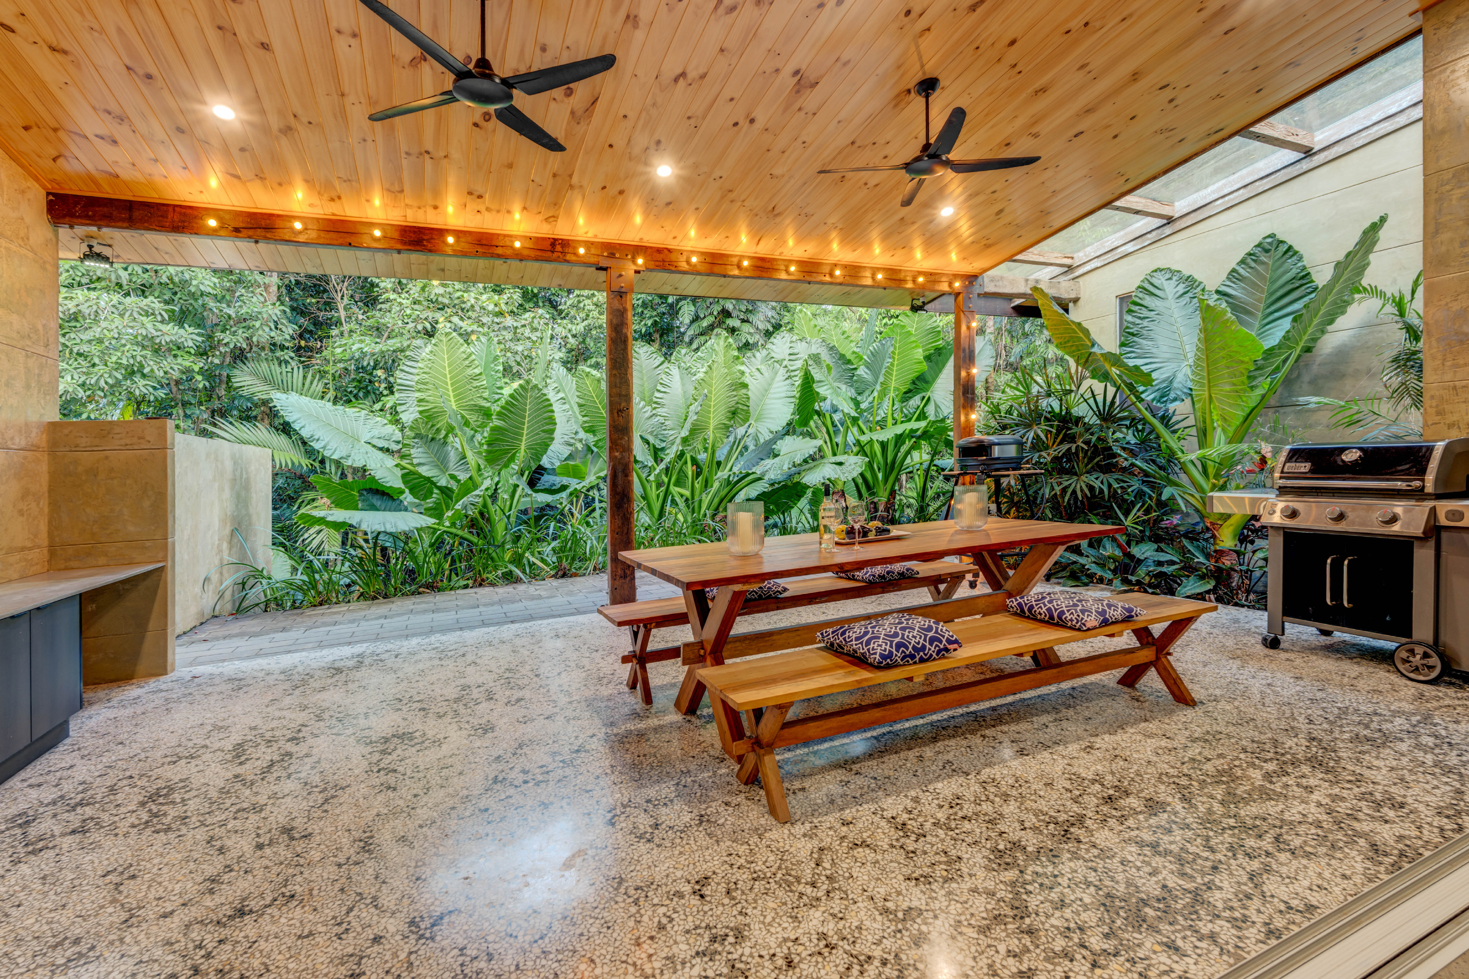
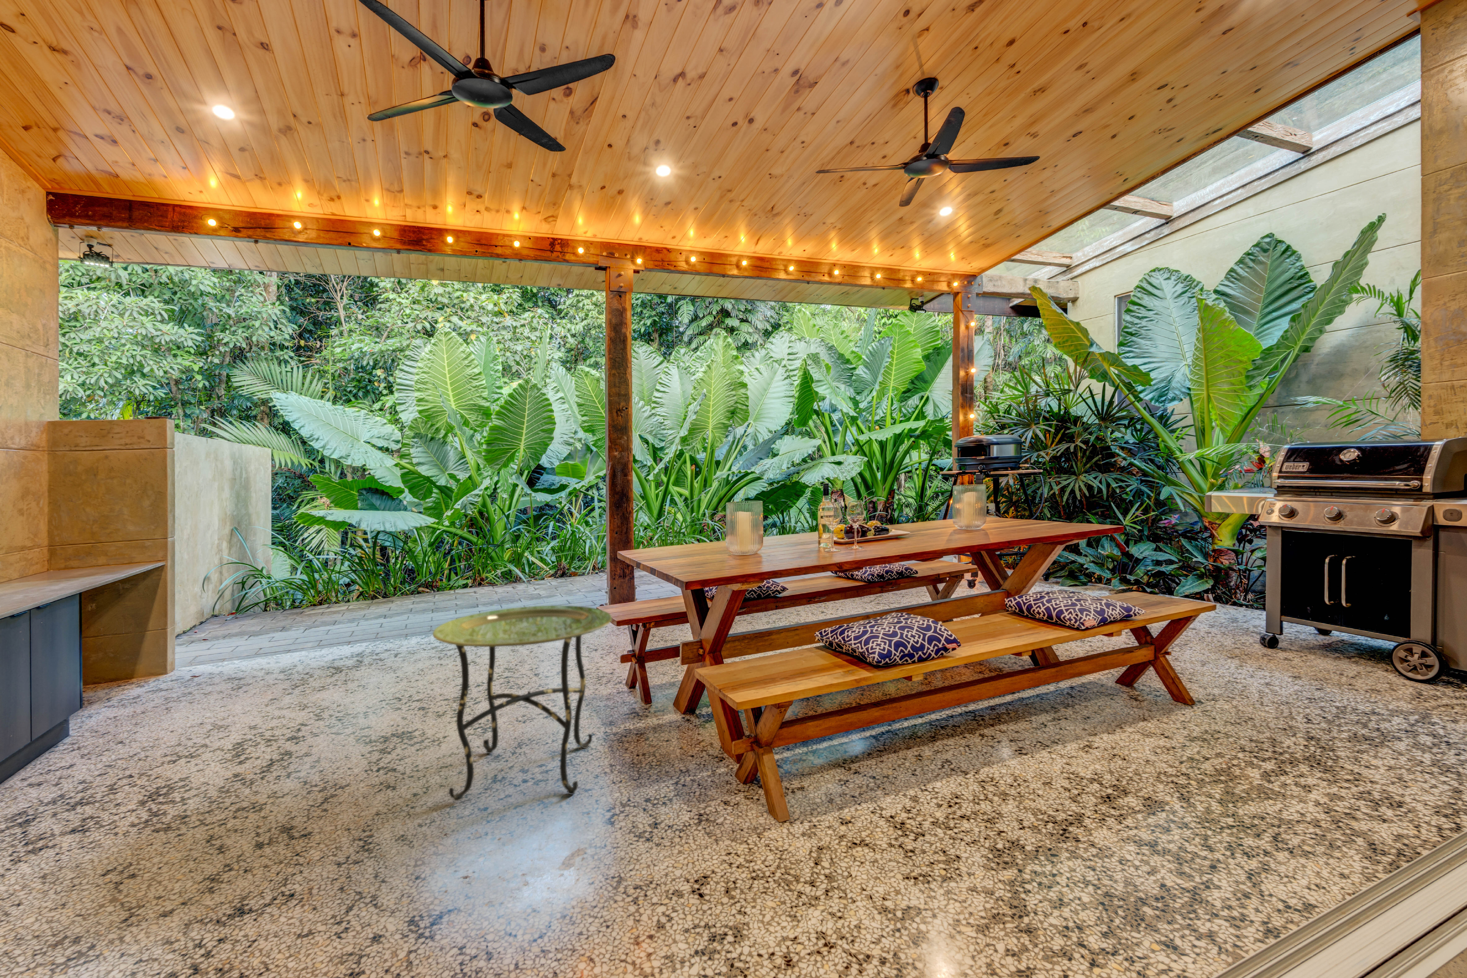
+ side table [432,605,612,801]
